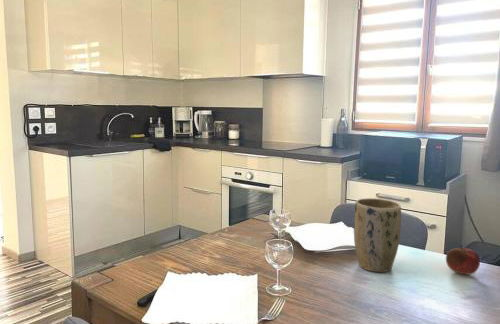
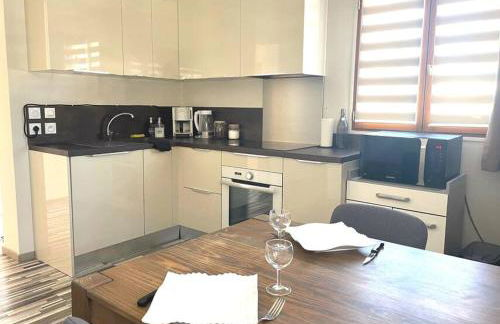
- fruit [445,245,481,276]
- plant pot [353,197,402,273]
